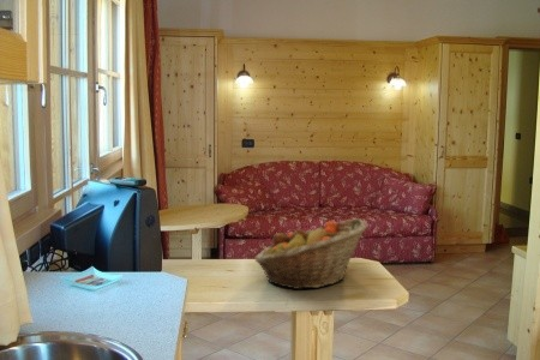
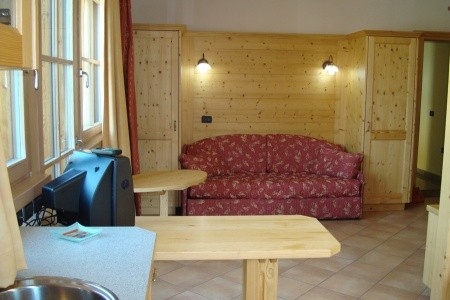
- fruit basket [253,217,368,290]
